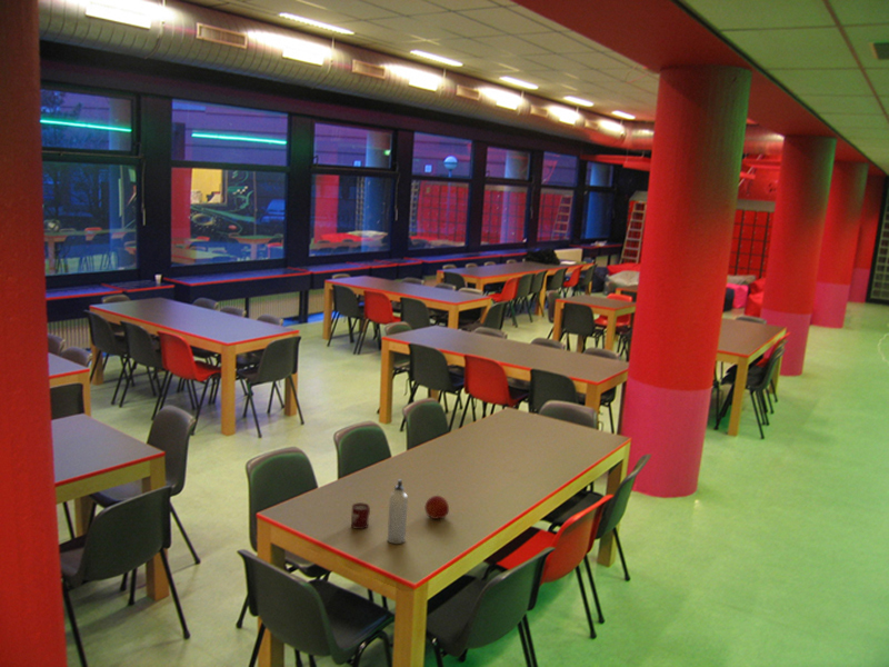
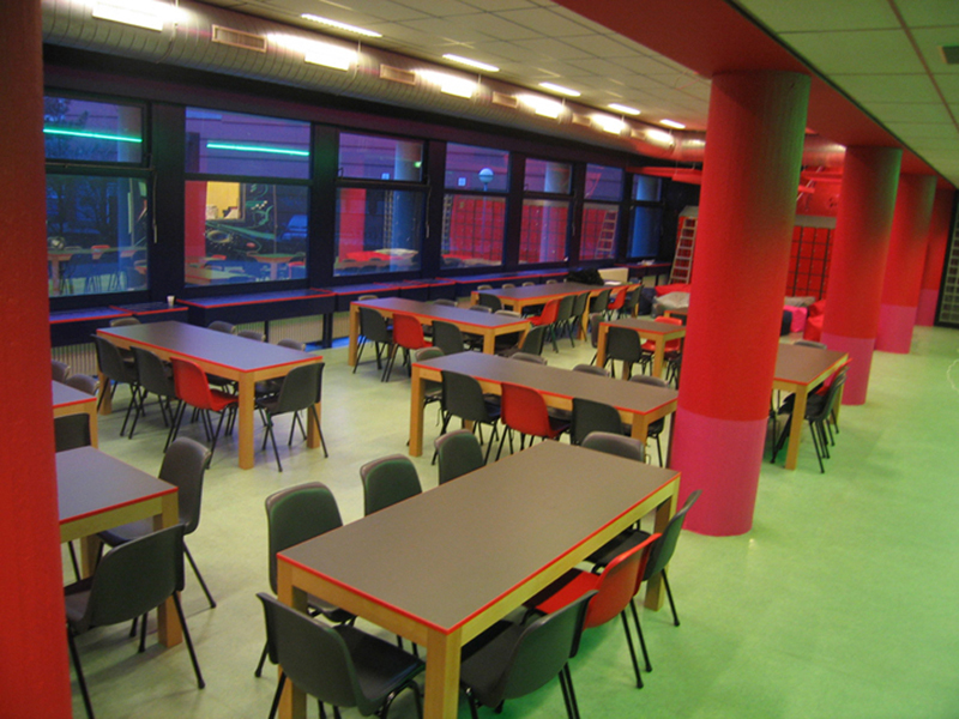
- water bottle [387,478,409,545]
- cup [350,501,371,530]
- fruit [423,495,450,520]
